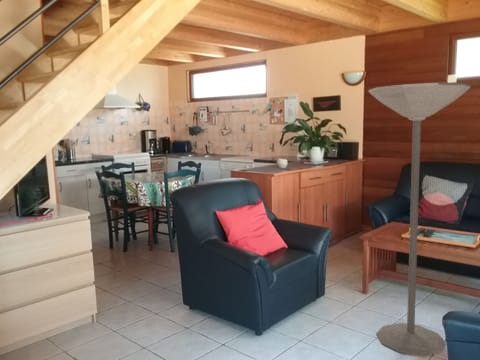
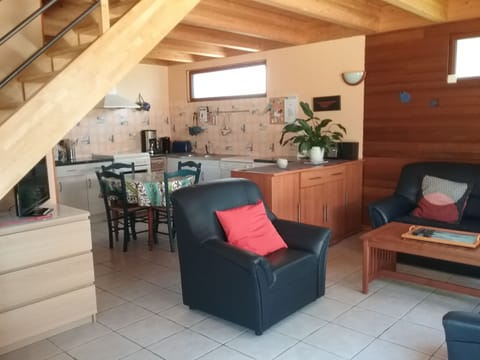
- floor lamp [368,82,472,357]
